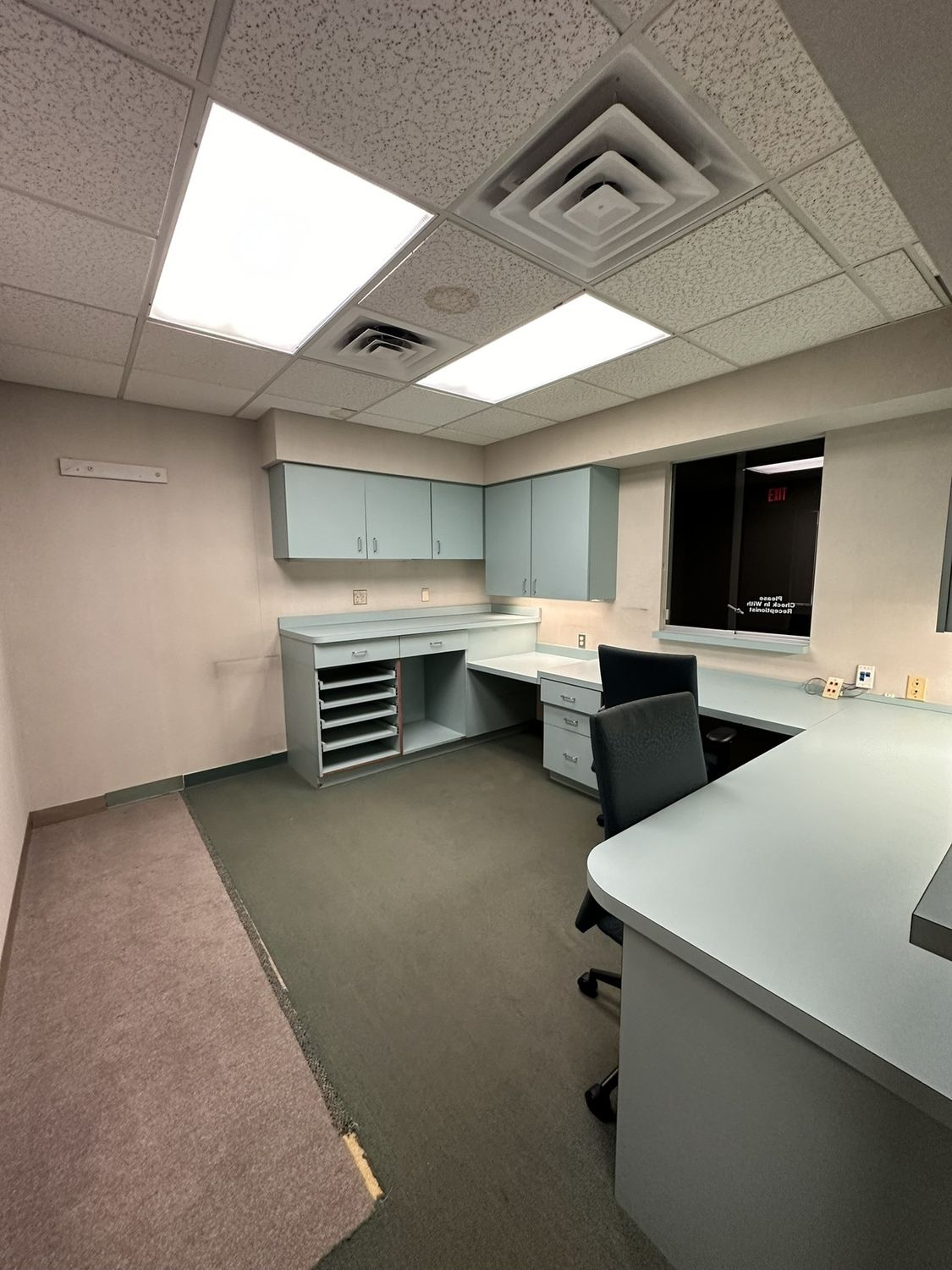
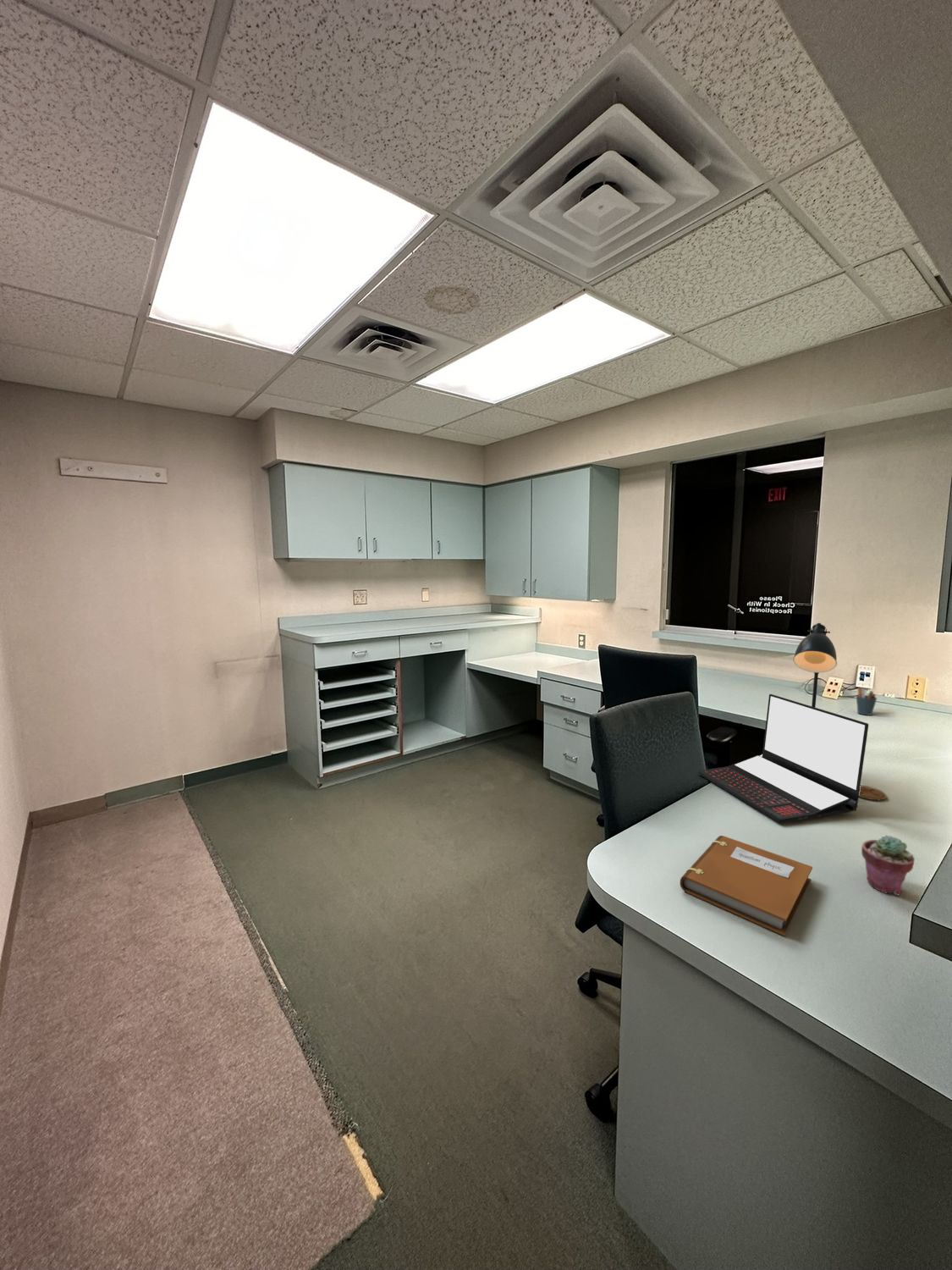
+ potted succulent [861,835,916,896]
+ pen holder [856,687,878,716]
+ notebook [680,835,813,936]
+ laptop [697,693,869,824]
+ coaster [859,784,888,801]
+ desk lamp [792,622,838,708]
